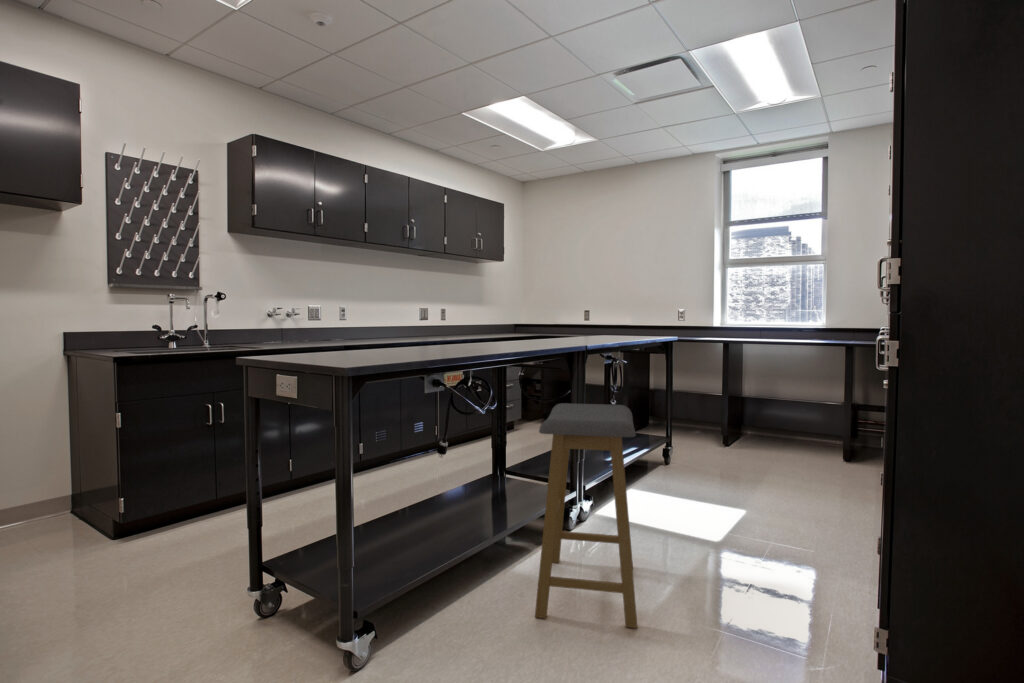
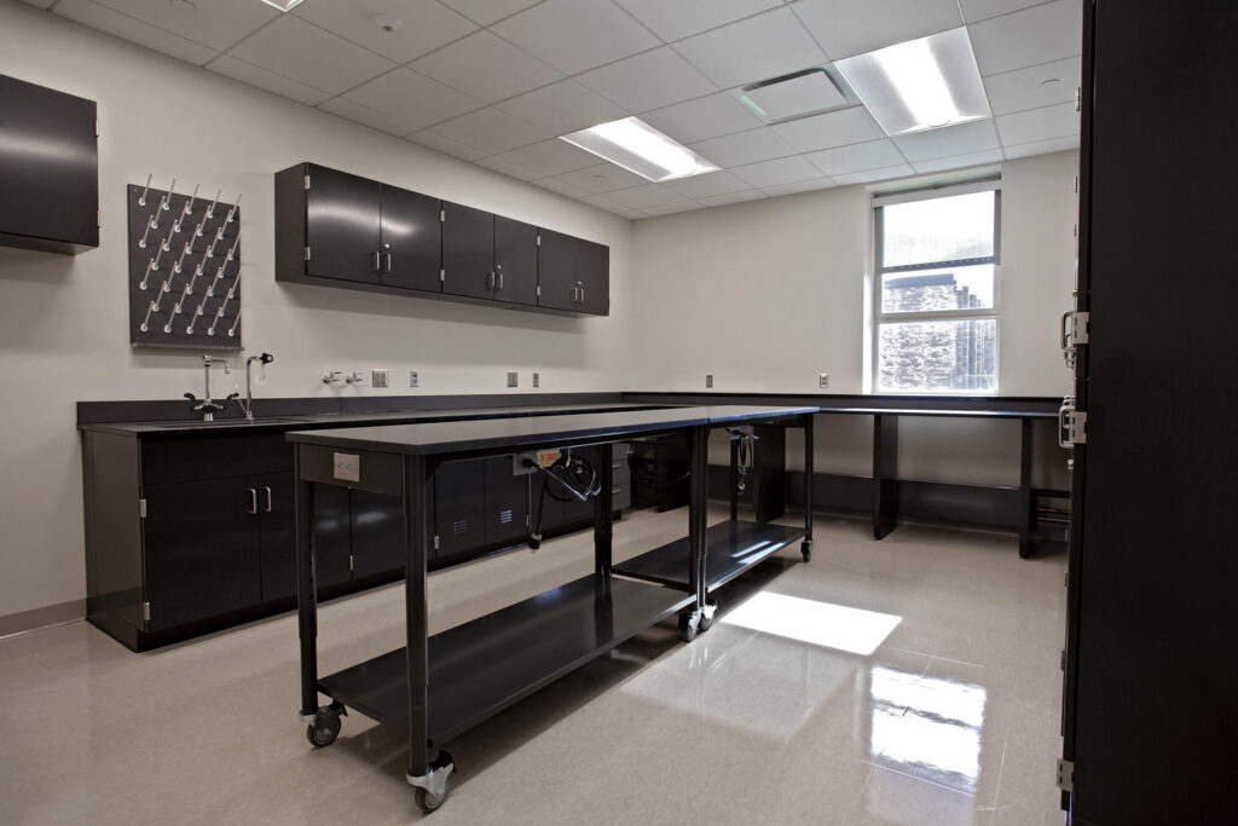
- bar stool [534,402,639,629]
